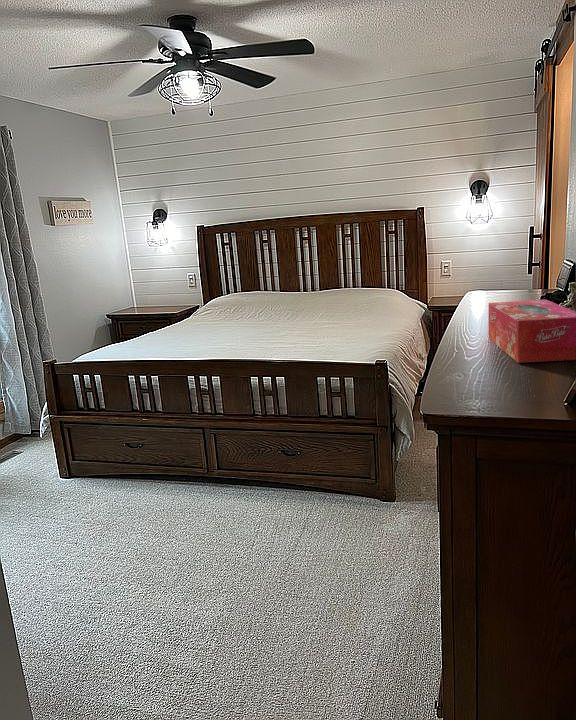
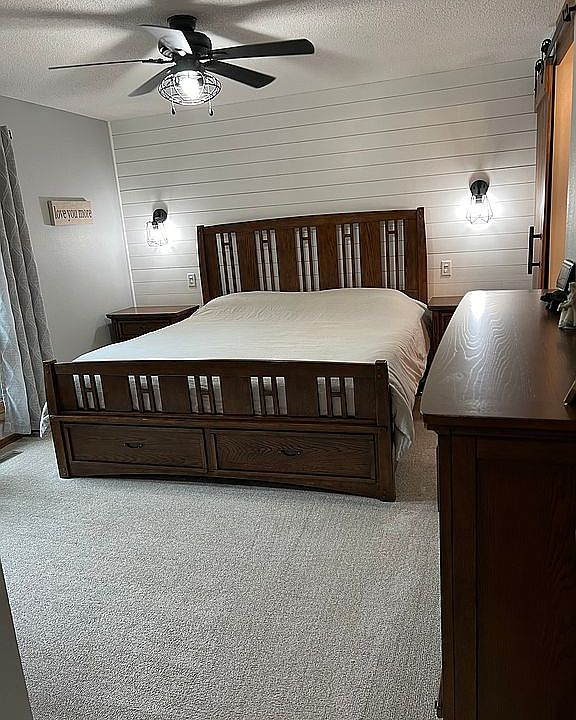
- tissue box [488,299,576,364]
